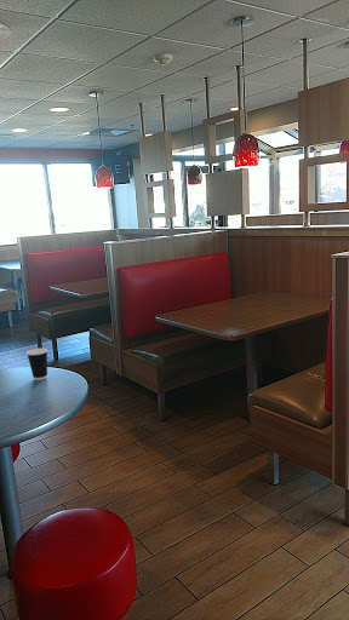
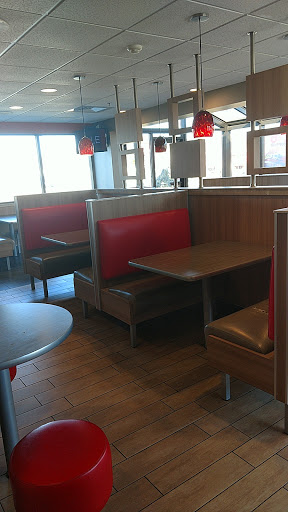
- dixie cup [25,348,48,381]
